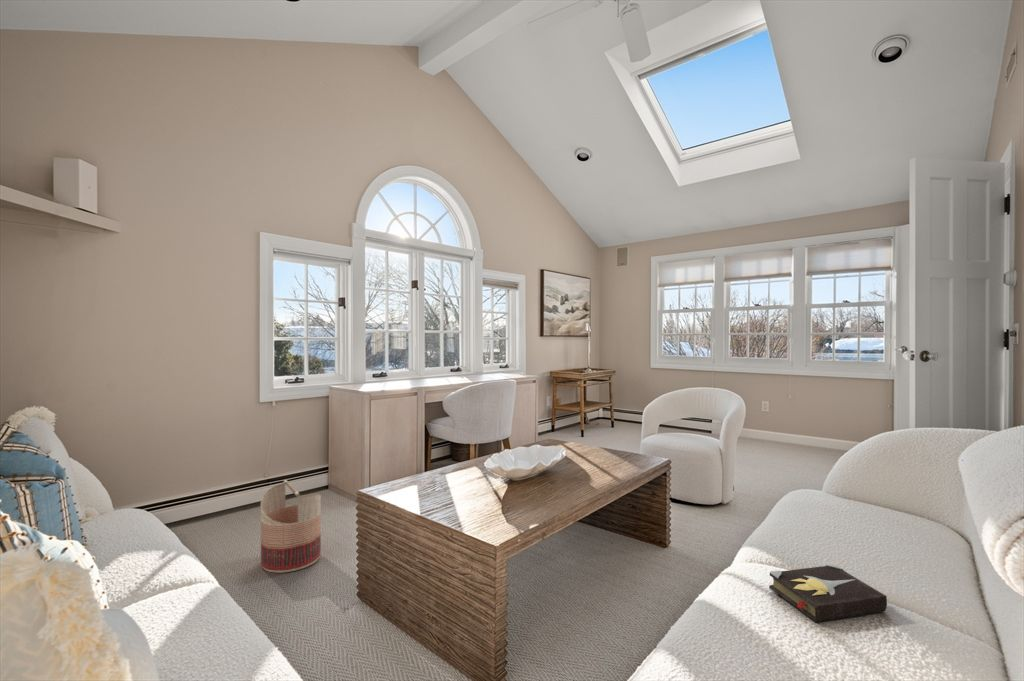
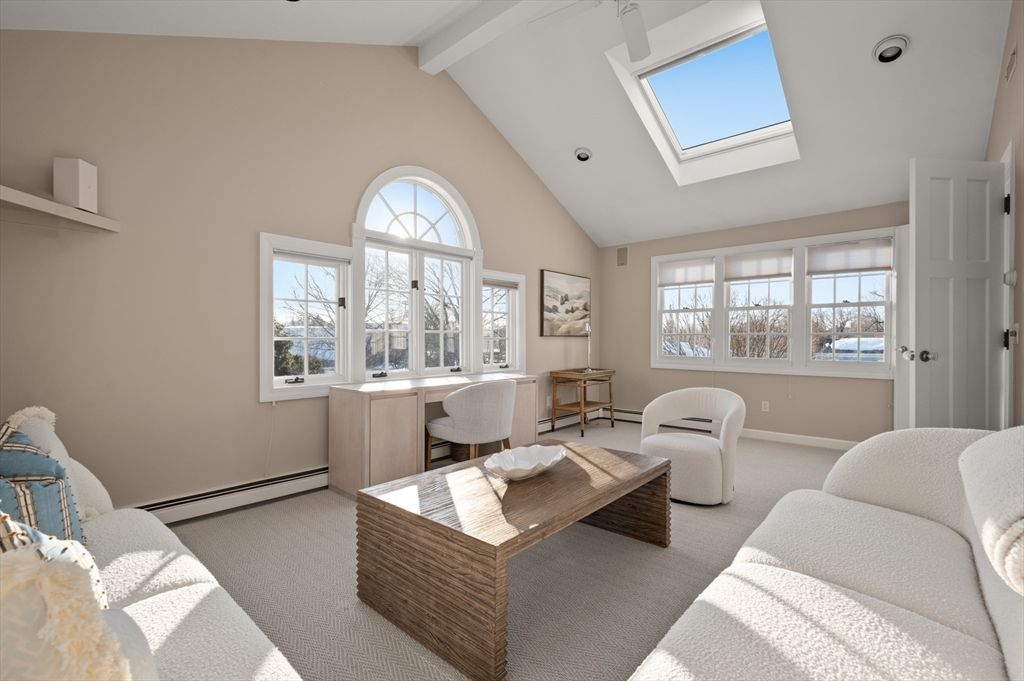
- basket [260,479,322,574]
- hardback book [768,563,888,623]
